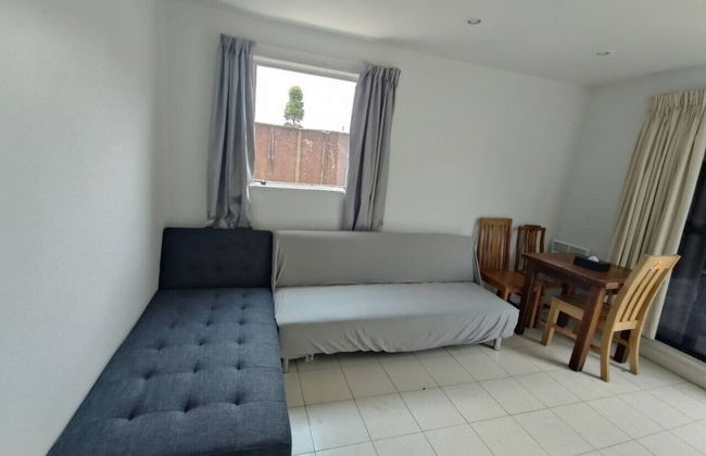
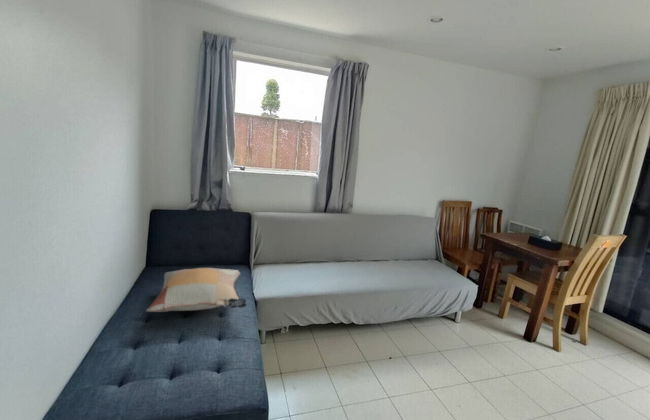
+ decorative pillow [145,267,248,313]
